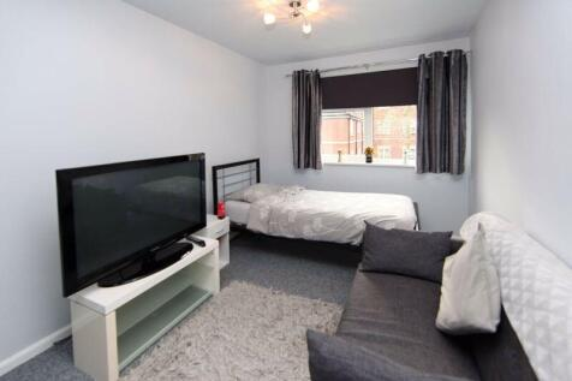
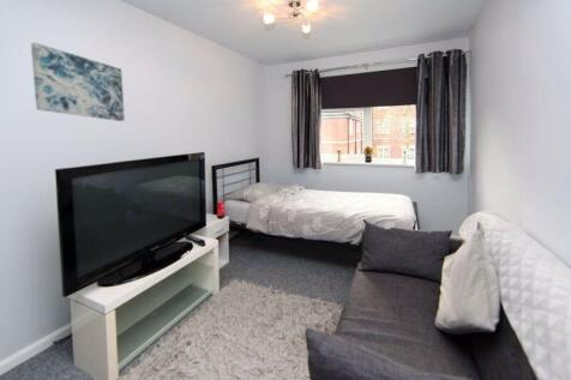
+ wall art [30,41,126,122]
